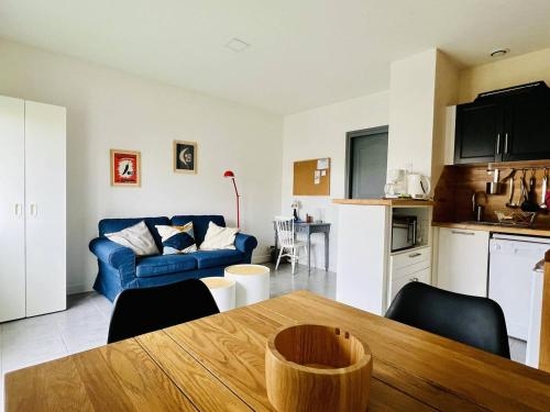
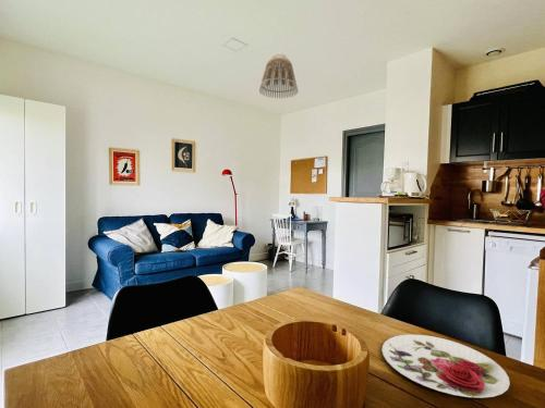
+ lamp shade [258,52,299,99]
+ plate [380,333,511,399]
